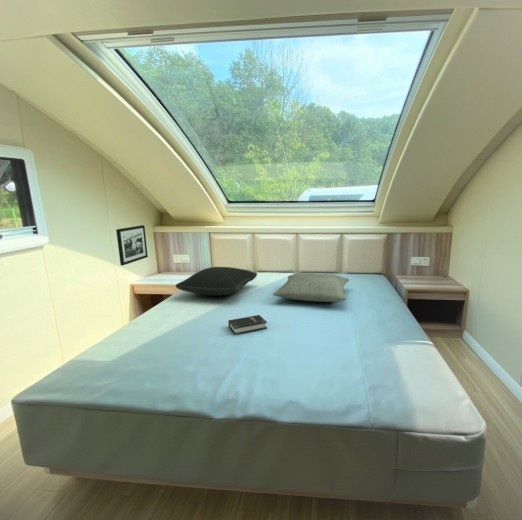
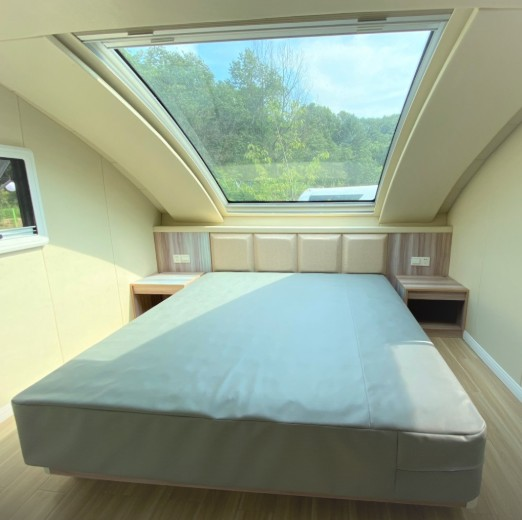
- pillow [272,272,350,303]
- hardback book [227,314,268,336]
- picture frame [115,224,149,266]
- pillow [175,266,258,297]
